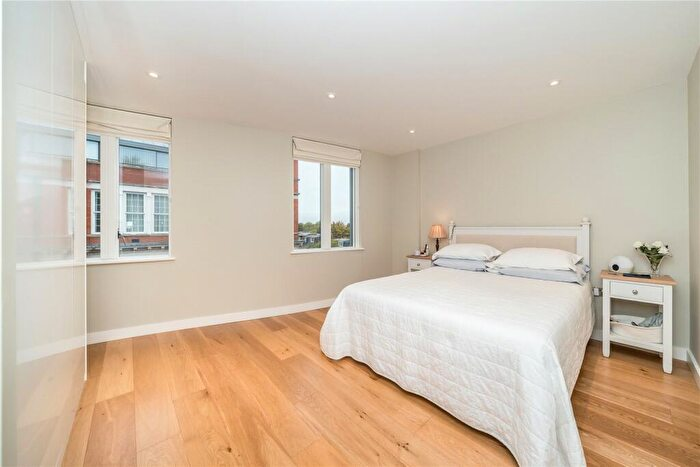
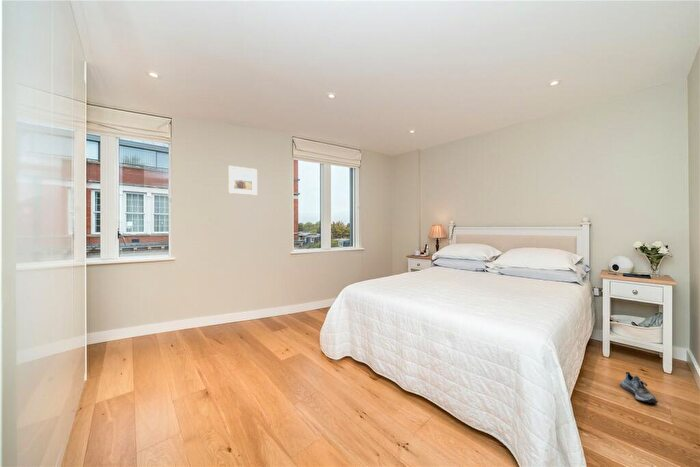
+ shoe [620,371,659,404]
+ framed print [227,165,258,196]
